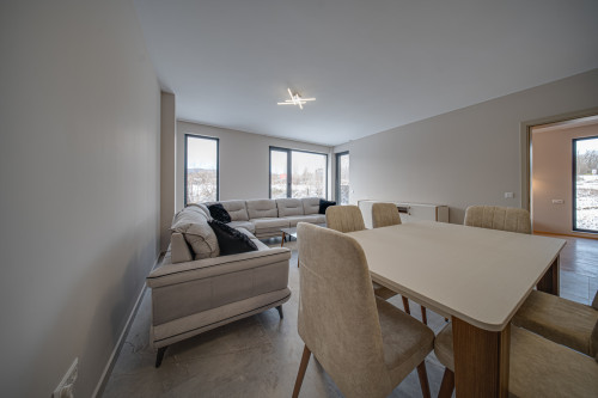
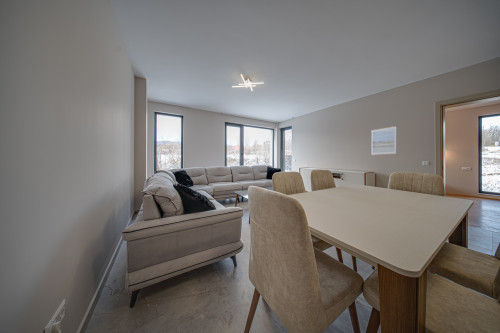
+ wall art [370,125,397,156]
